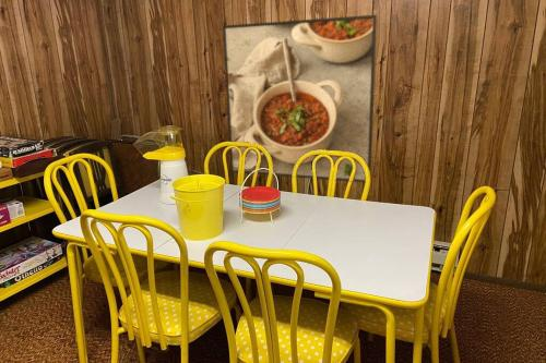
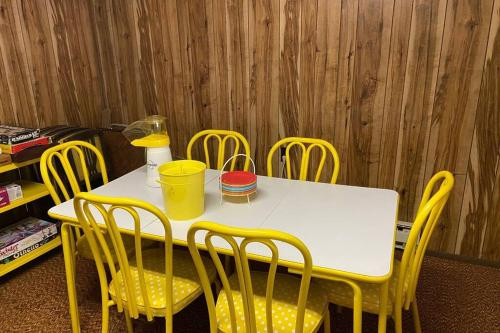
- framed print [222,14,378,183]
